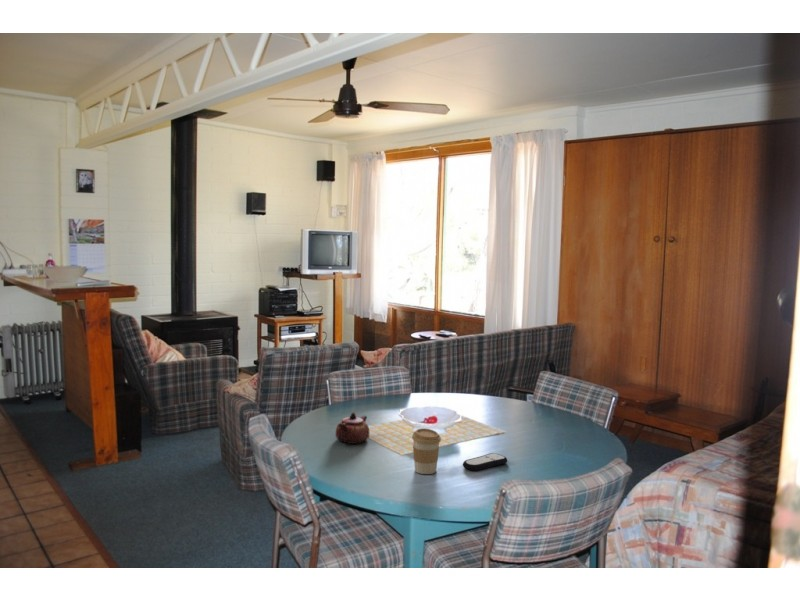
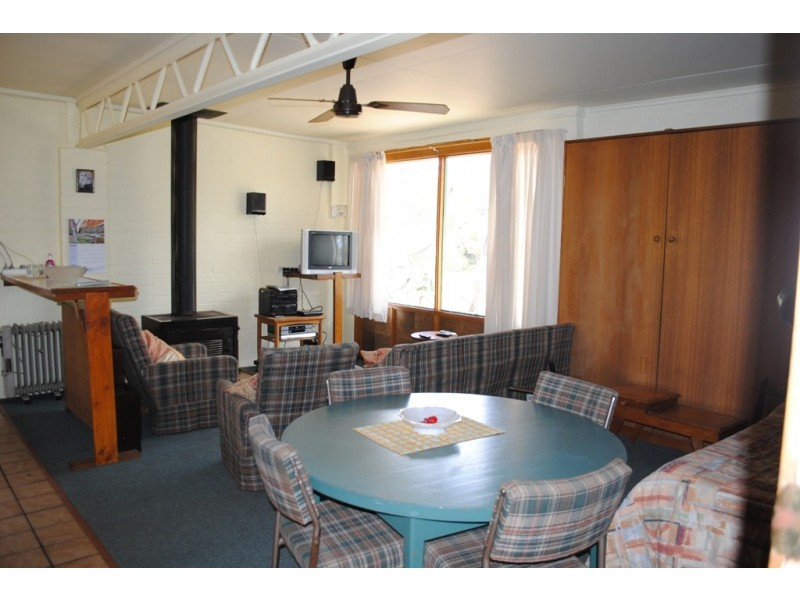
- coffee cup [411,427,442,475]
- remote control [462,452,508,472]
- teapot [335,411,370,445]
